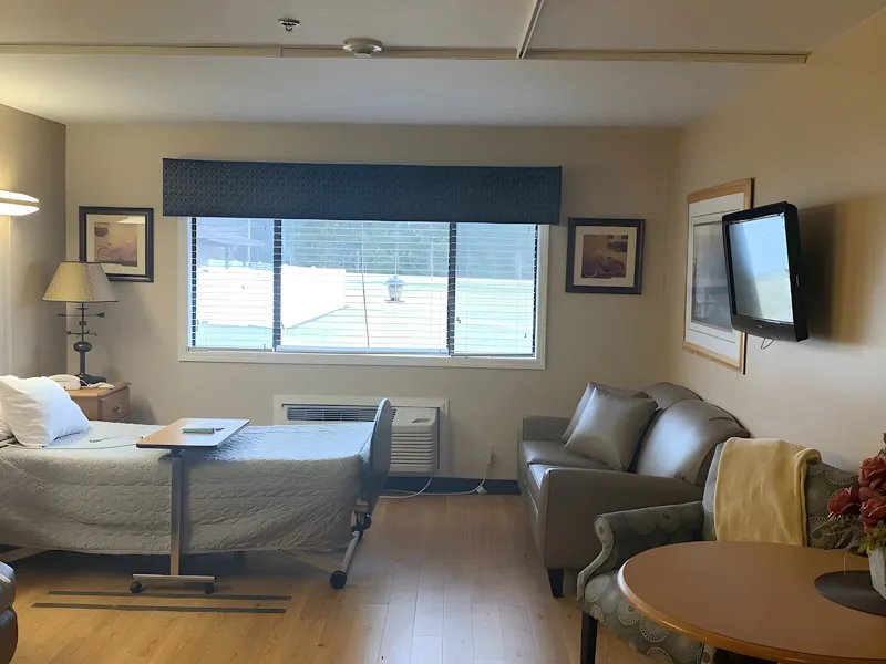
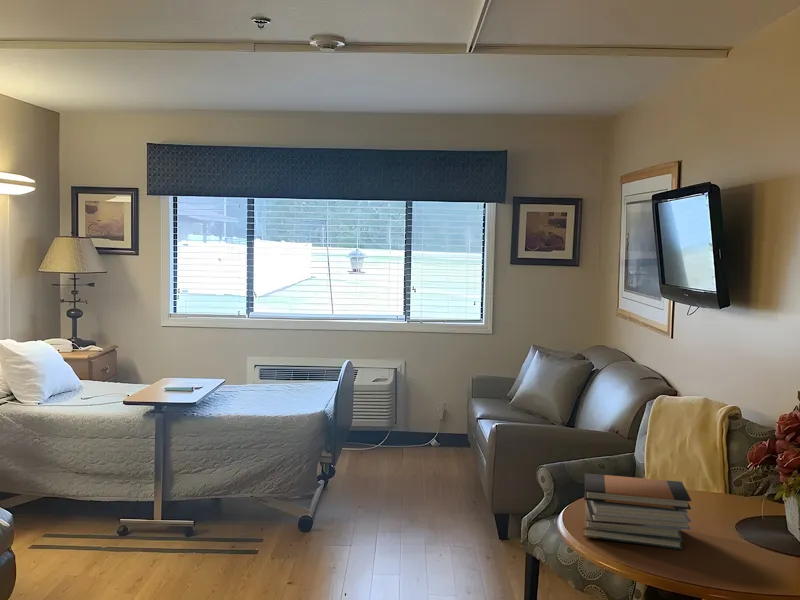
+ book stack [582,472,692,550]
